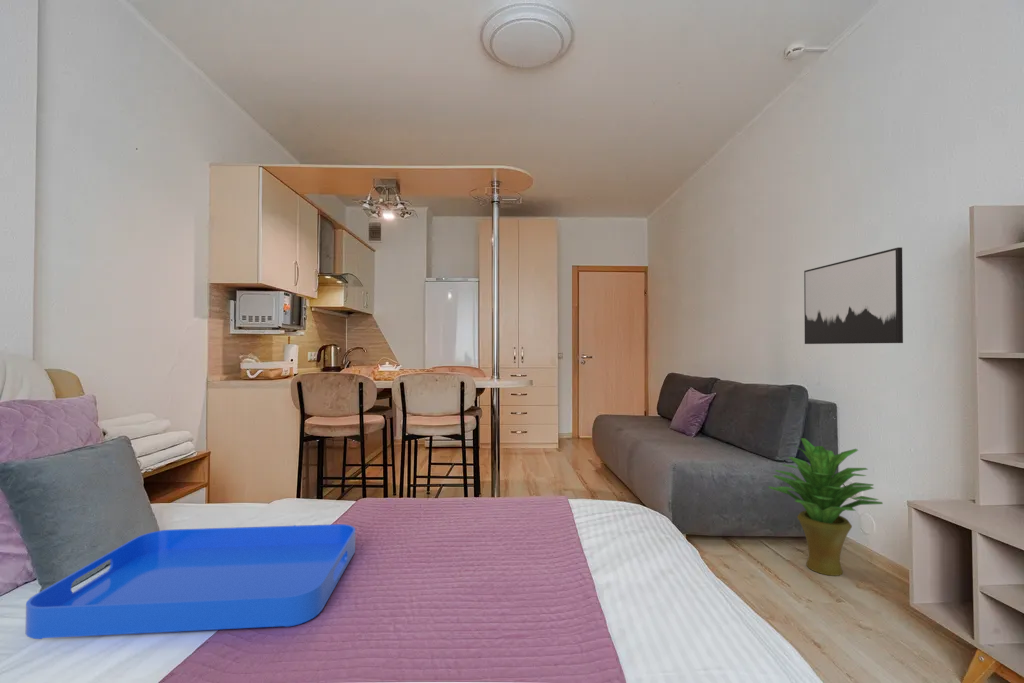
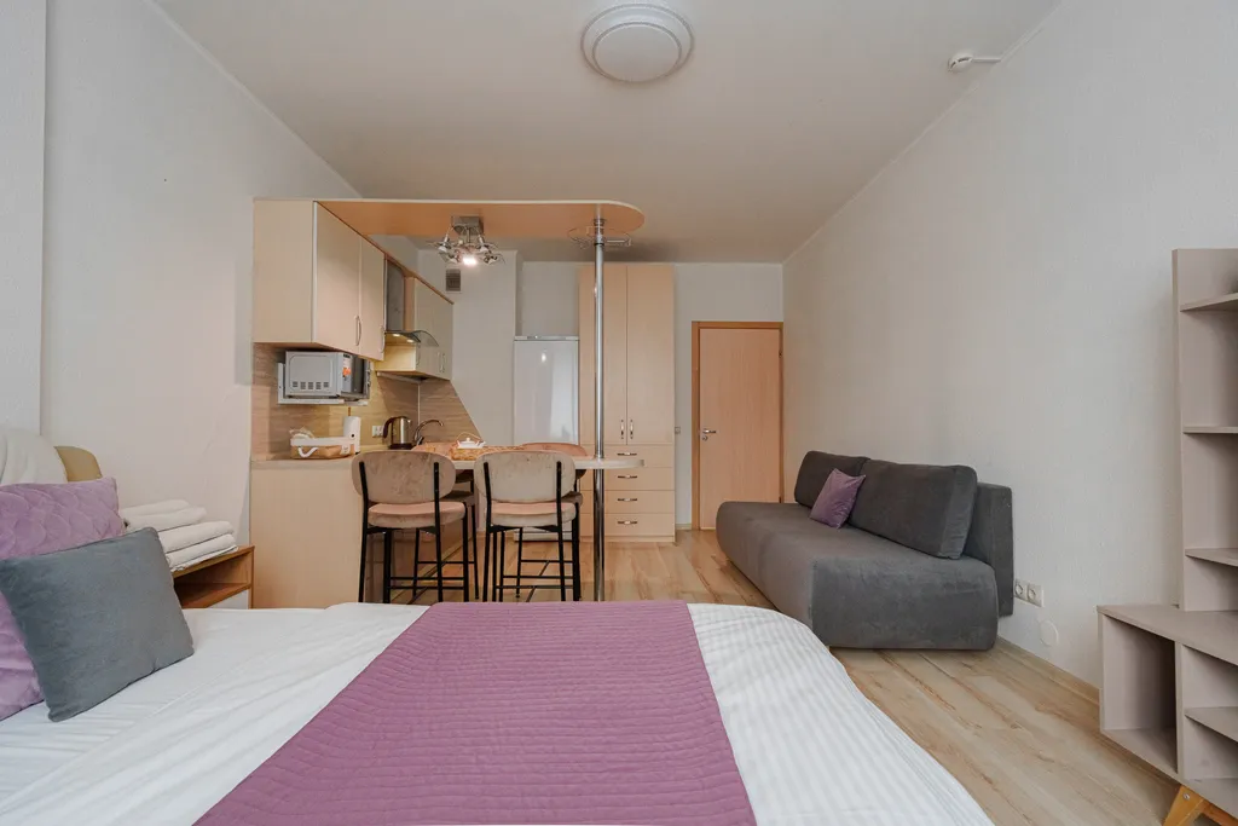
- wall art [803,246,904,345]
- potted plant [767,437,884,577]
- serving tray [25,523,356,640]
